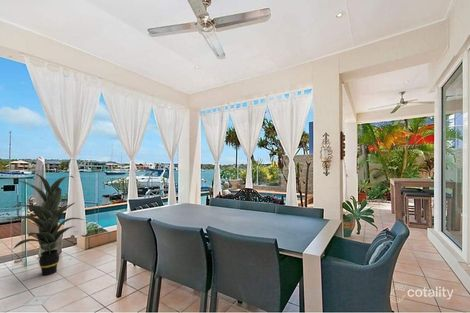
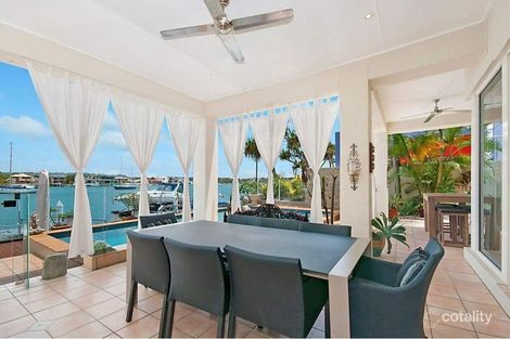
- indoor plant [10,172,85,276]
